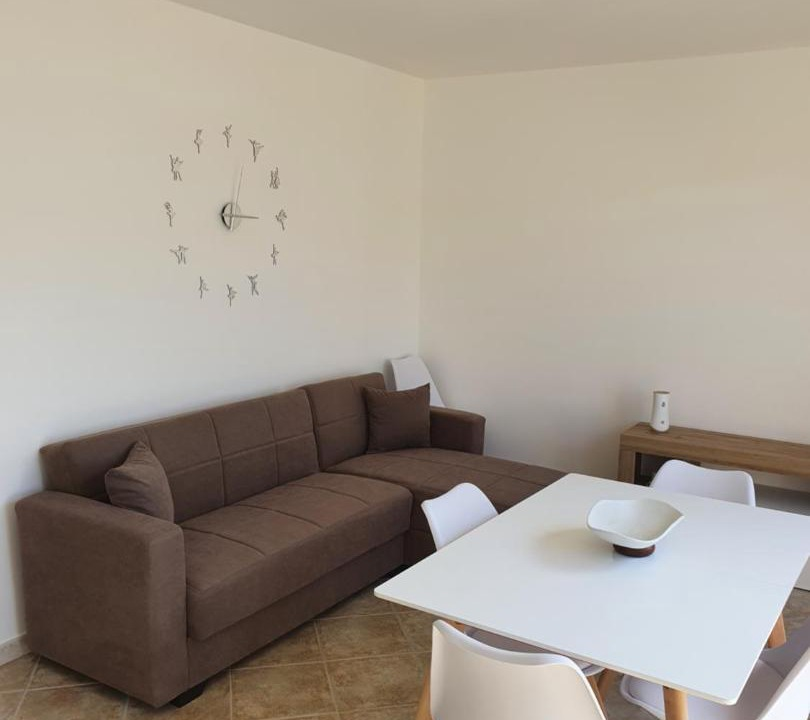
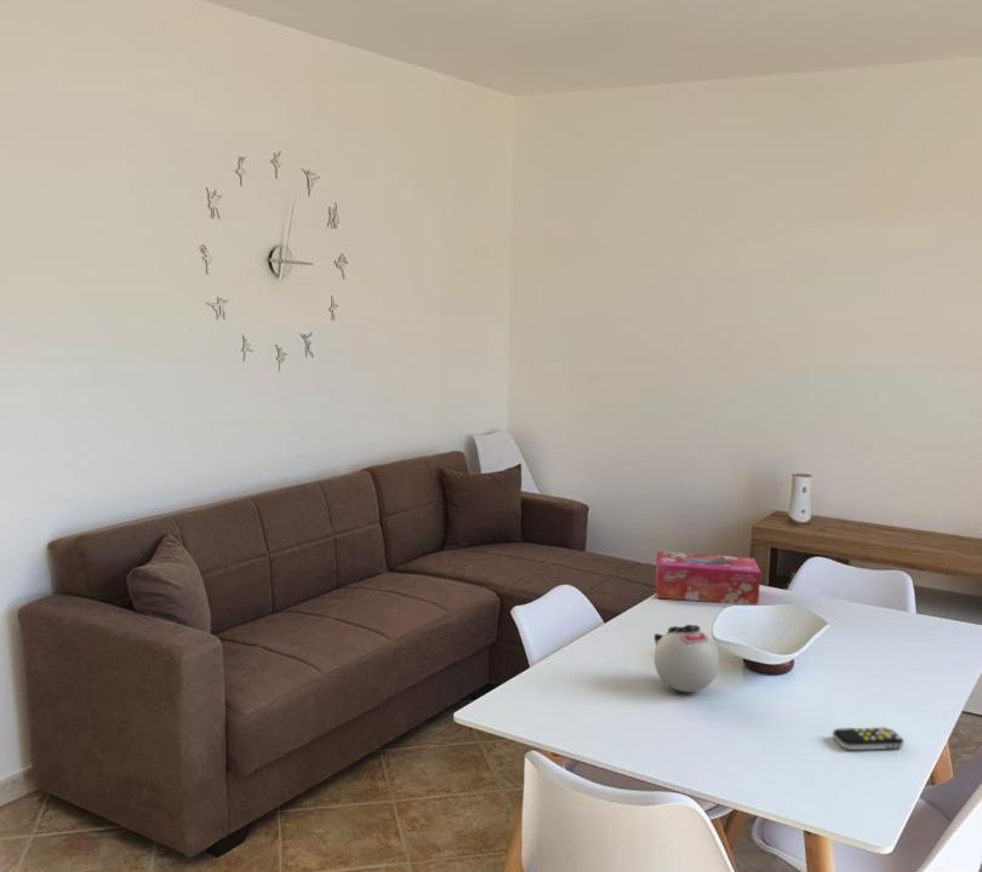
+ remote control [832,727,904,751]
+ tissue box [655,550,761,606]
+ teapot [653,624,720,693]
